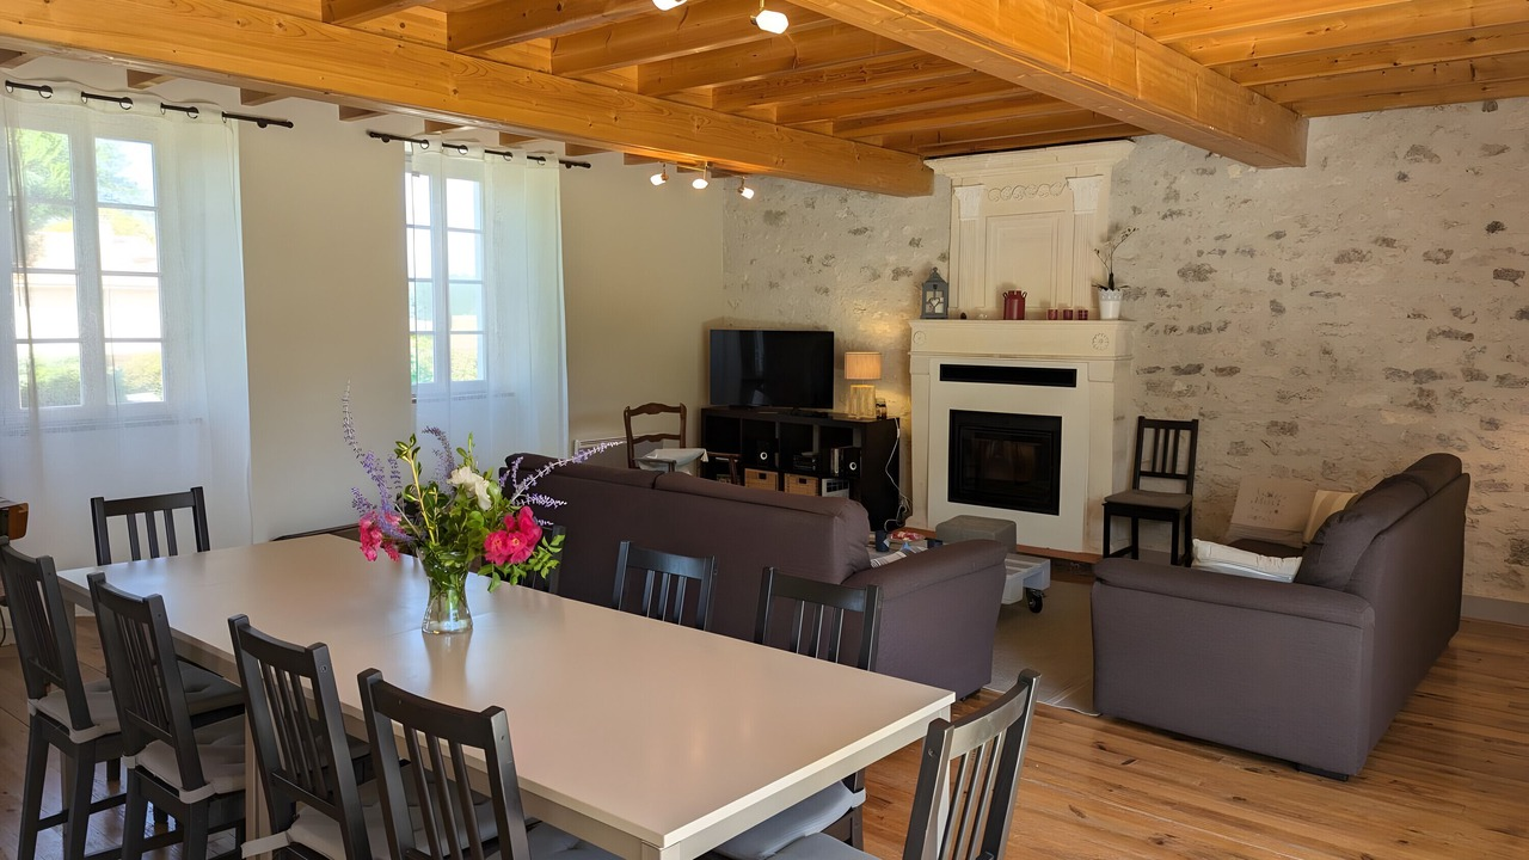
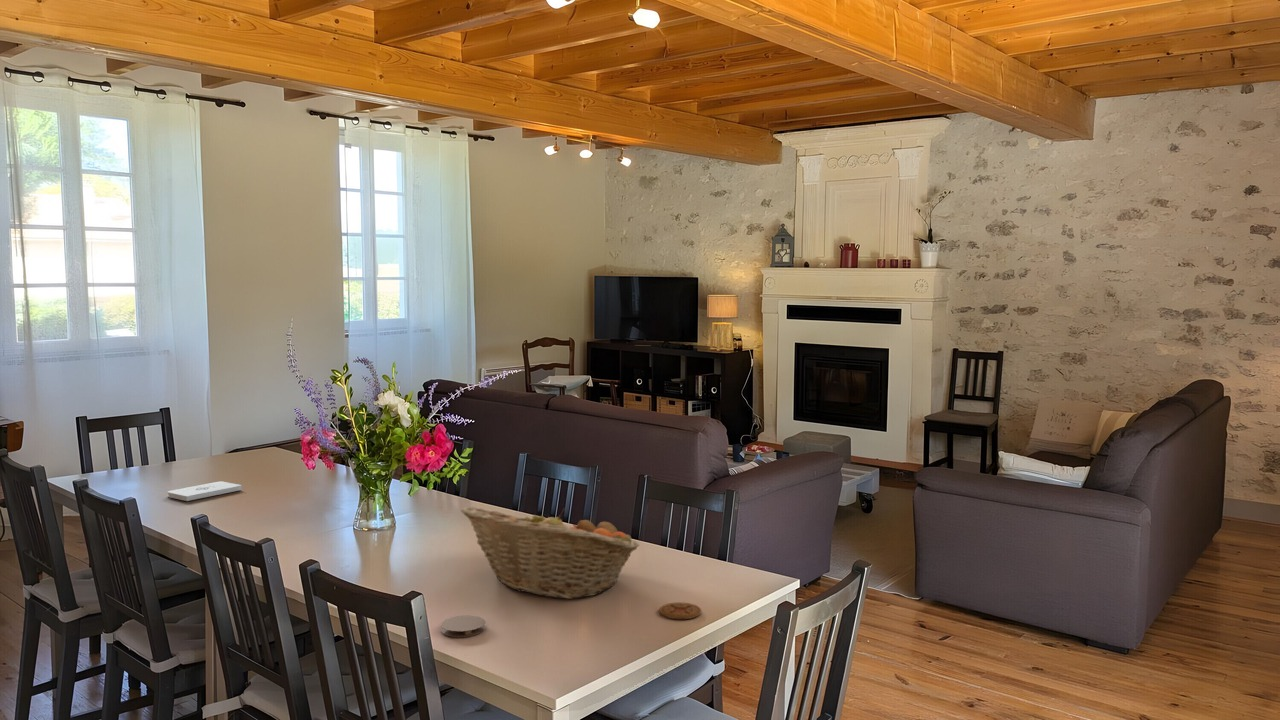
+ coaster [659,601,702,620]
+ fruit basket [460,506,641,600]
+ coaster [440,615,486,638]
+ notepad [166,481,243,502]
